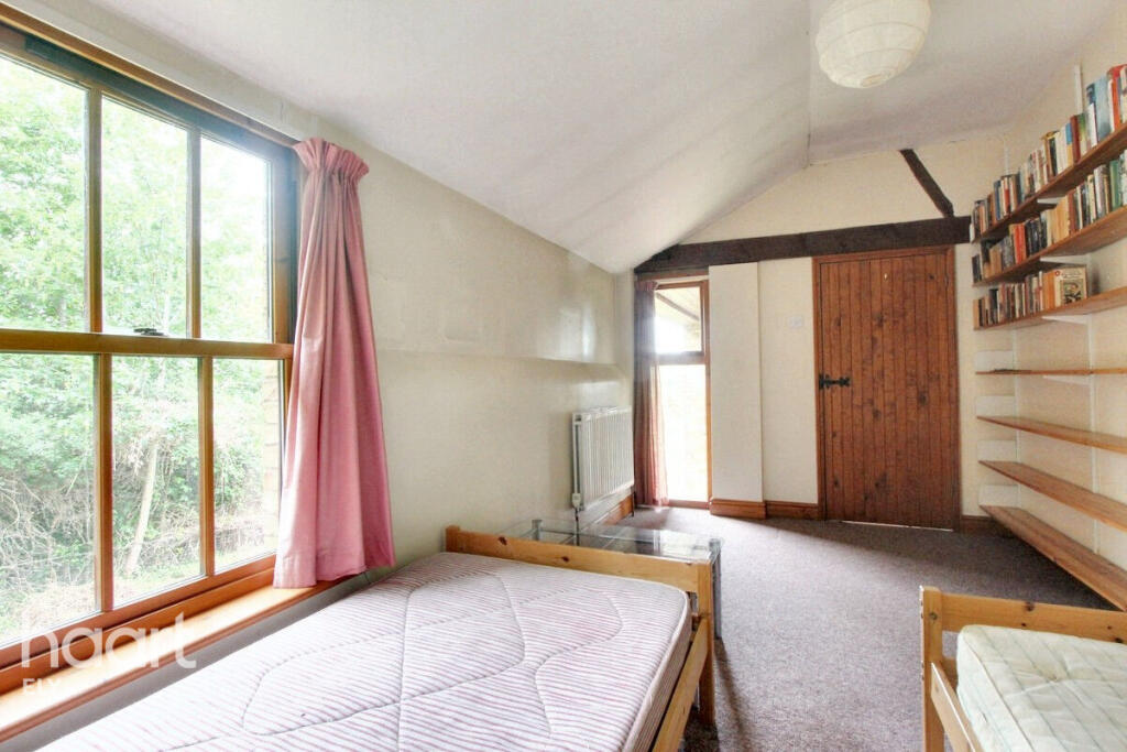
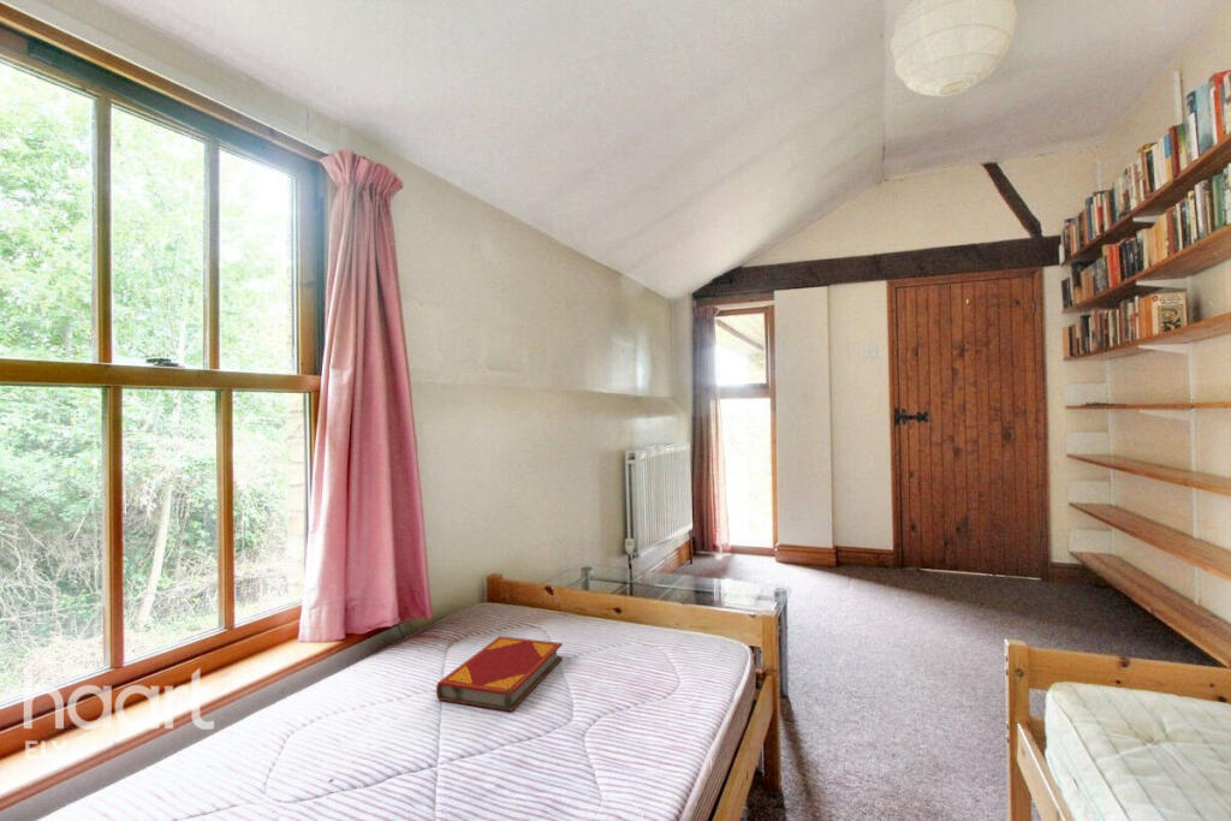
+ hardback book [435,635,564,713]
